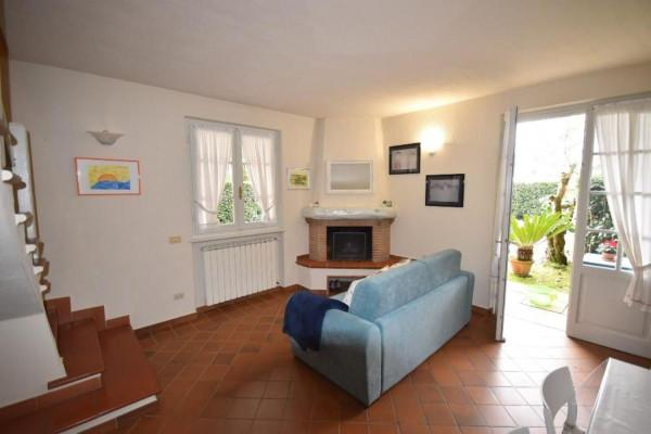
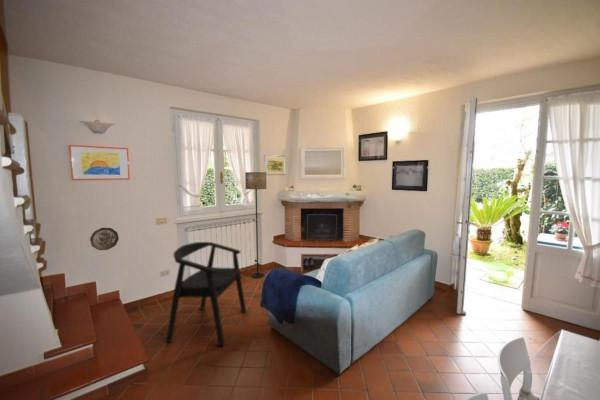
+ floor lamp [244,171,268,279]
+ decorative plate [89,227,120,251]
+ armchair [165,241,247,347]
